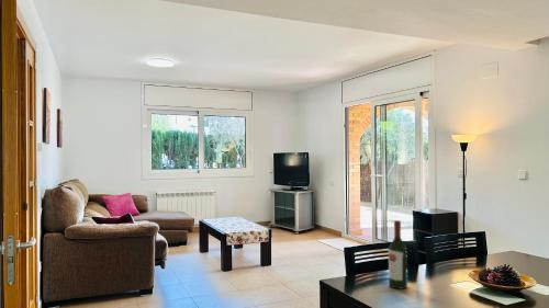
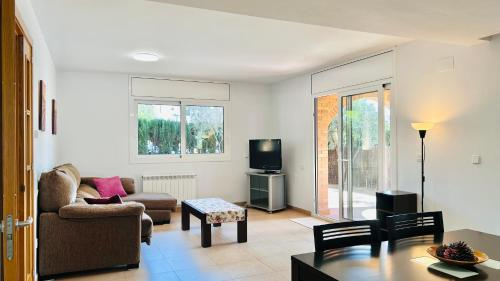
- wine bottle [388,219,408,290]
